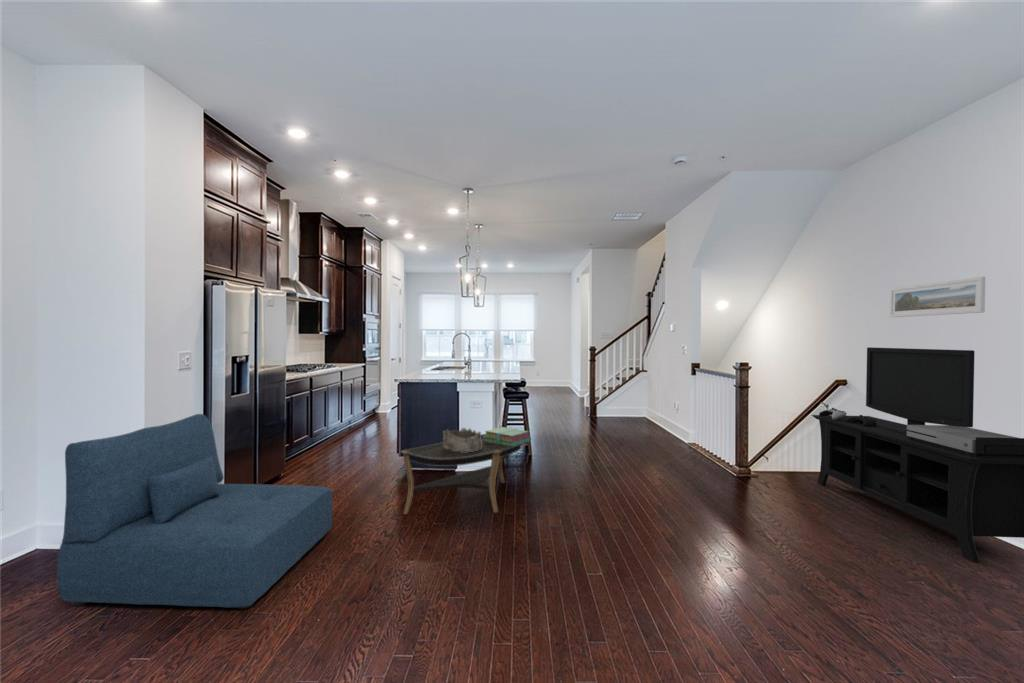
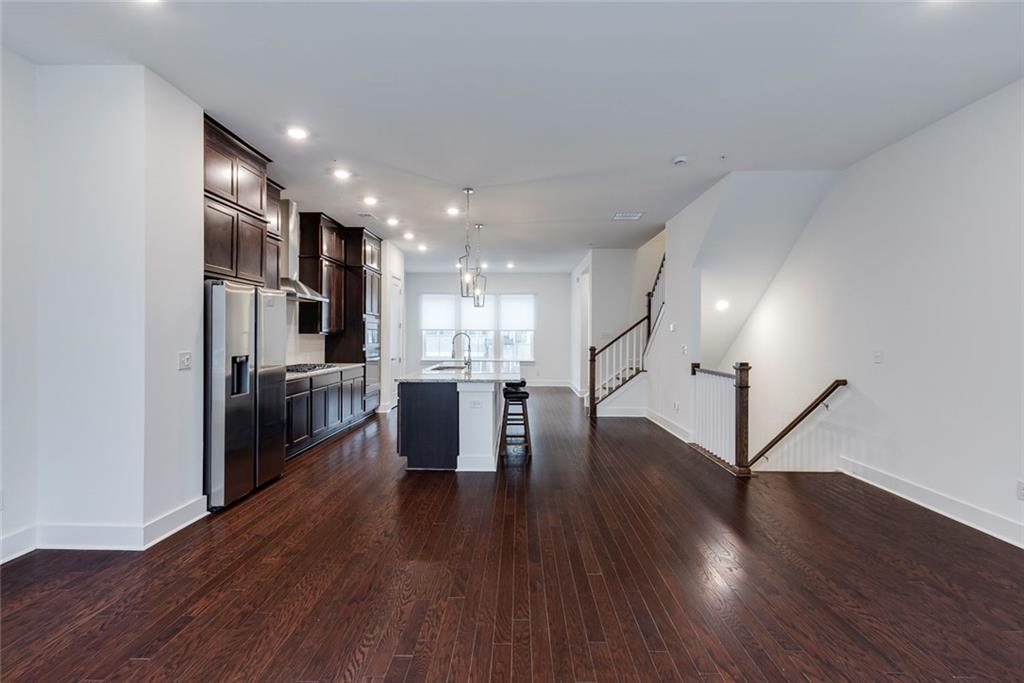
- sofa [56,413,333,610]
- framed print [888,276,986,318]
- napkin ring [442,427,483,453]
- media console [811,346,1024,563]
- coffee table [399,433,522,515]
- stack of books [484,426,532,447]
